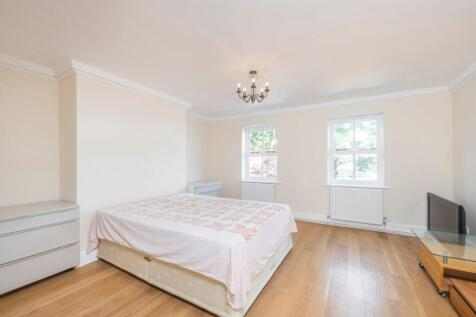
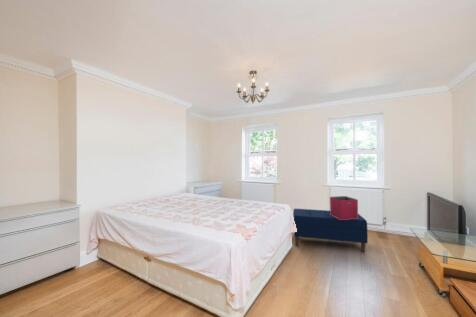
+ storage bin [329,195,359,220]
+ bench [292,208,369,253]
